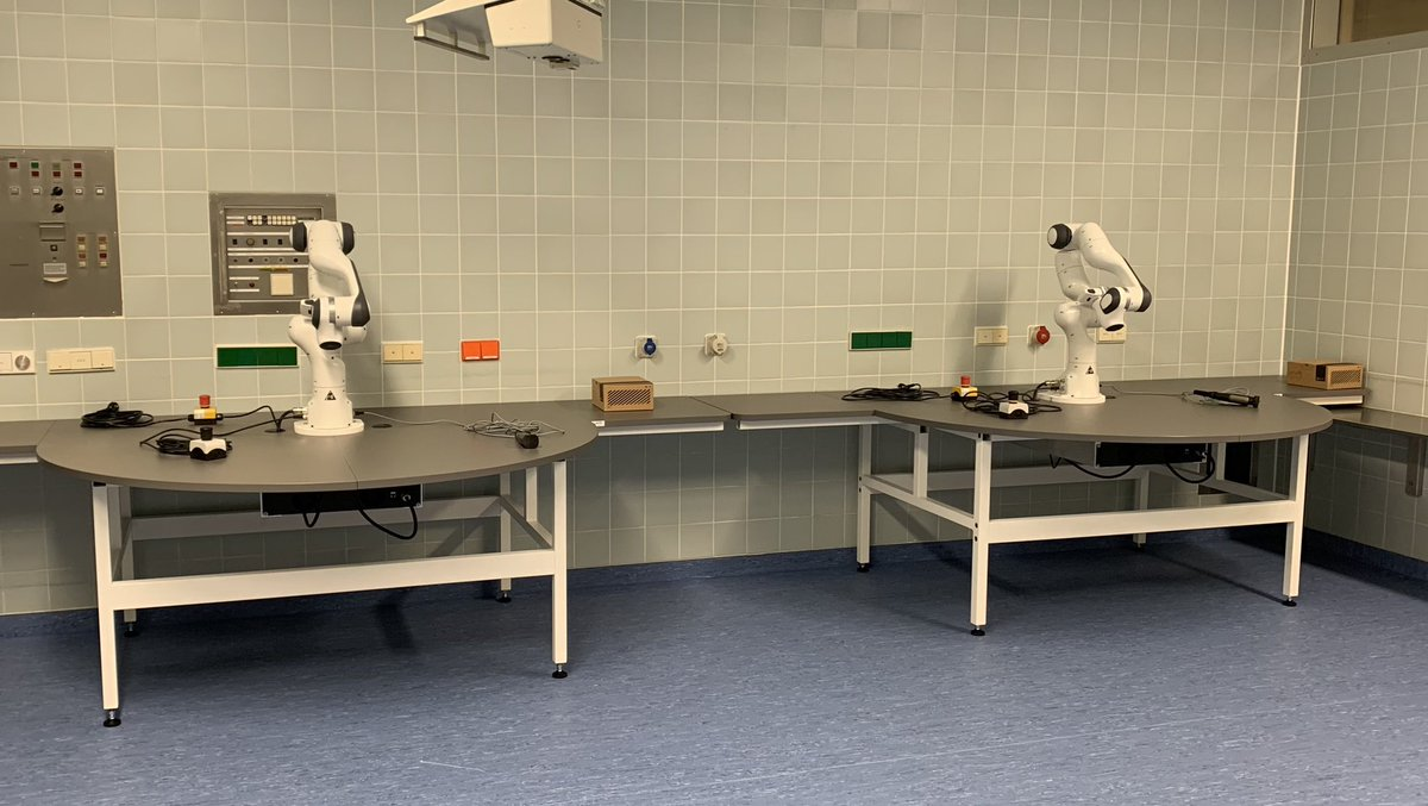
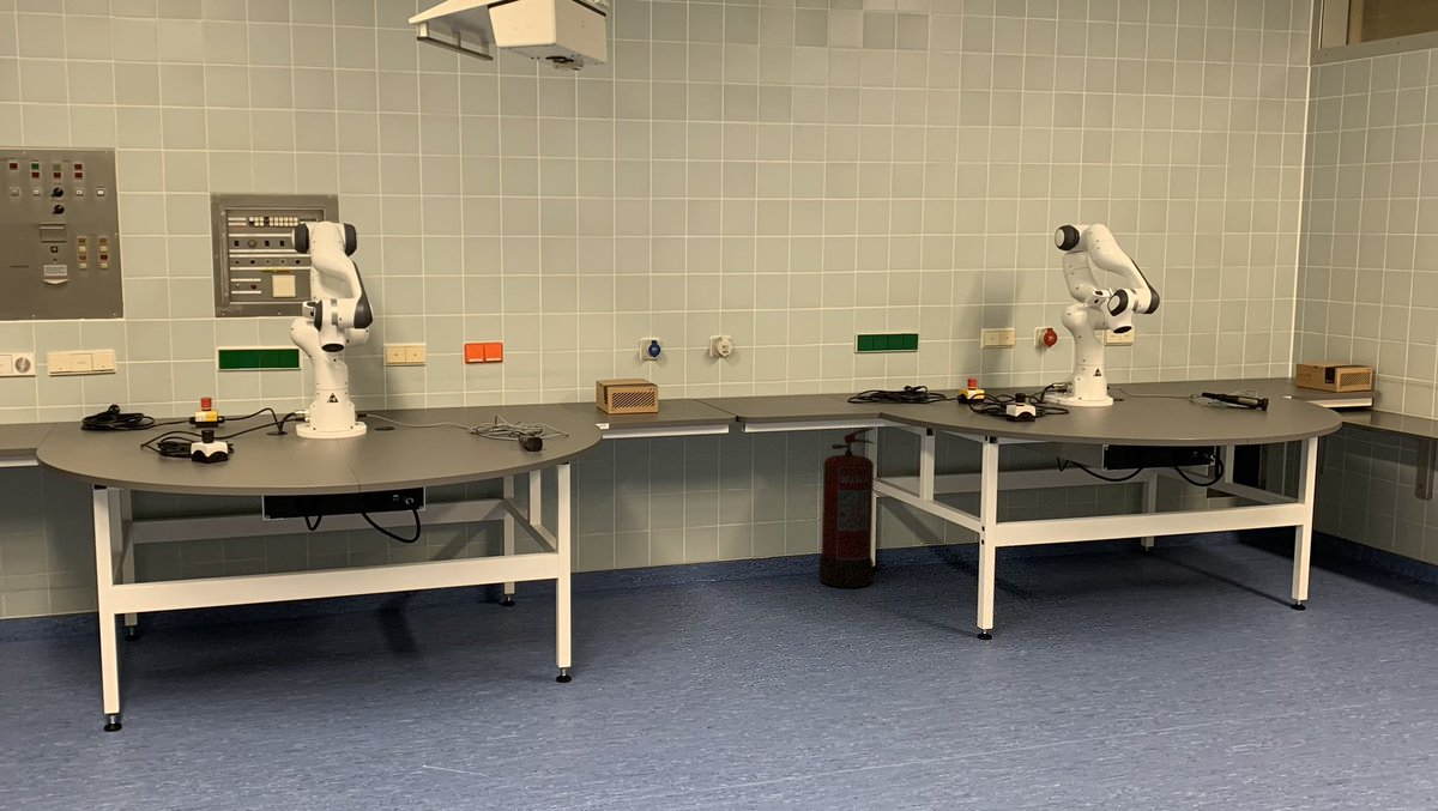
+ fire extinguisher [817,426,875,588]
